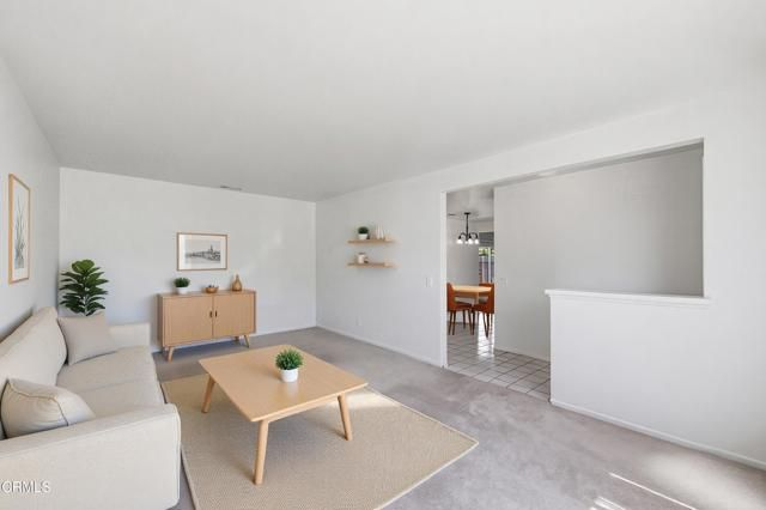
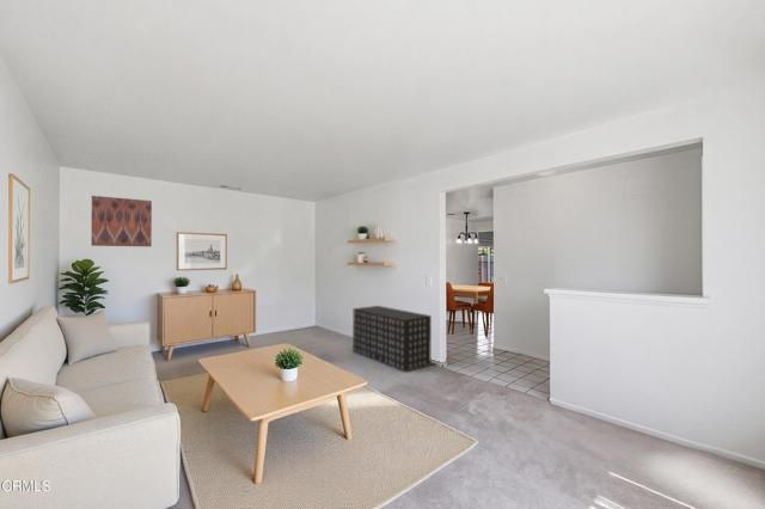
+ wall art [90,195,153,247]
+ architectural model [351,305,437,374]
